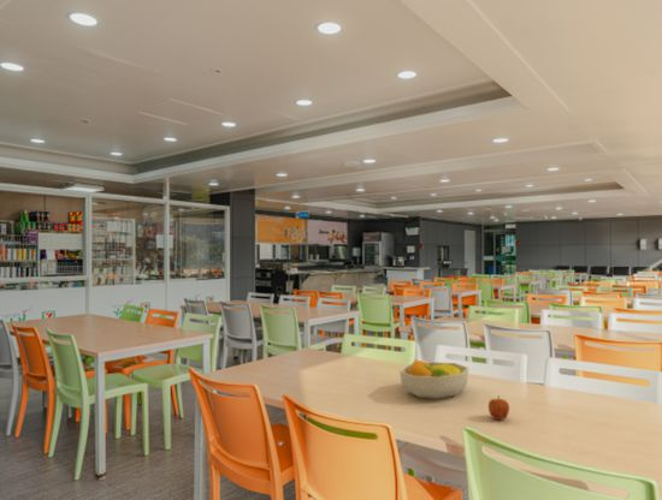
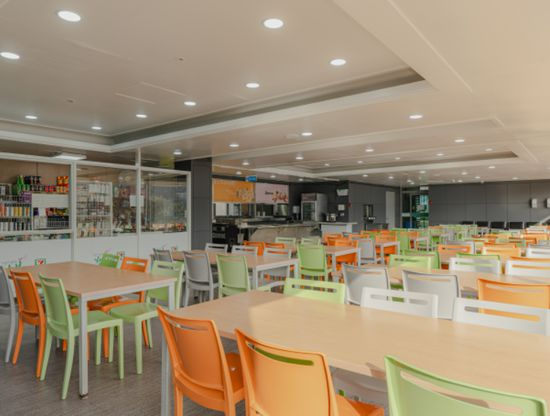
- apple [487,394,510,421]
- fruit bowl [398,358,471,400]
